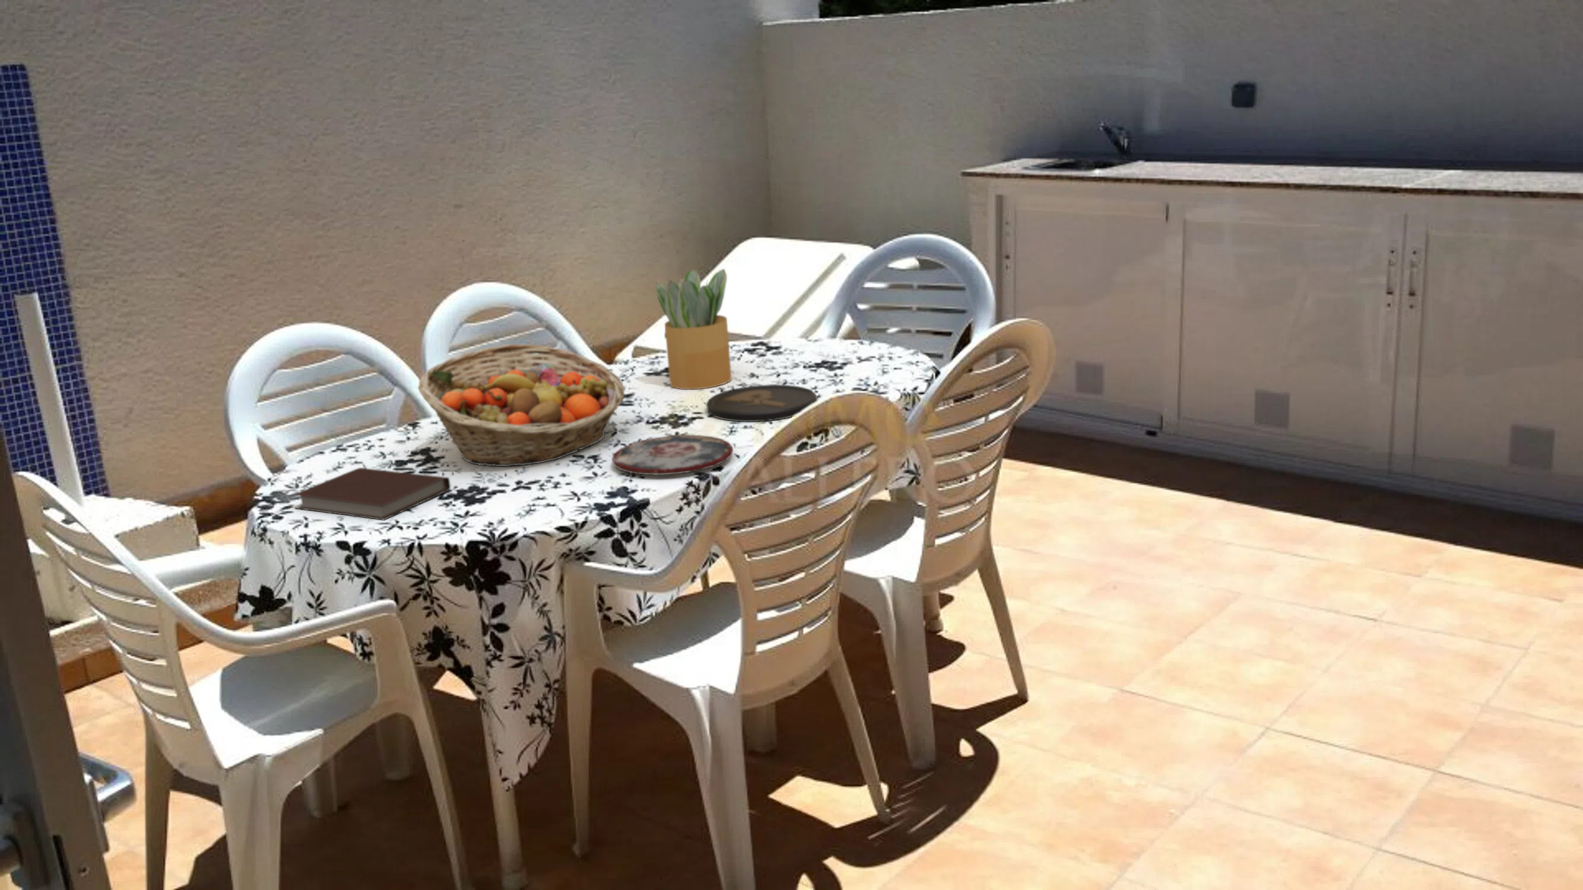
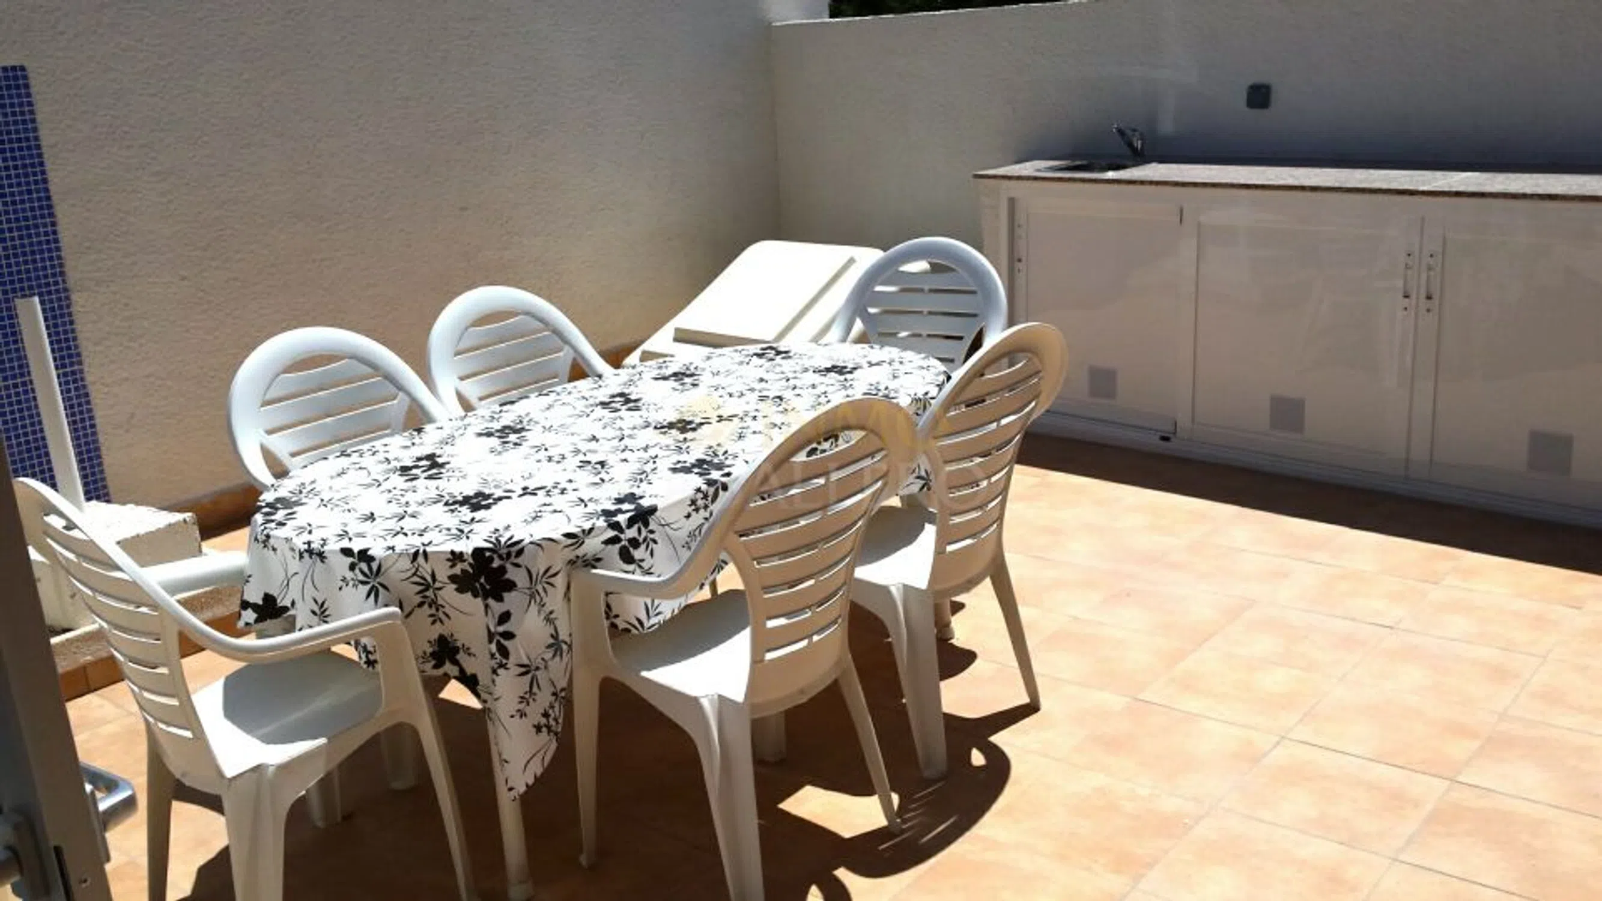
- notebook [292,467,451,521]
- plate [611,435,734,476]
- potted plant [656,268,733,390]
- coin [706,384,818,423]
- fruit basket [417,343,625,467]
